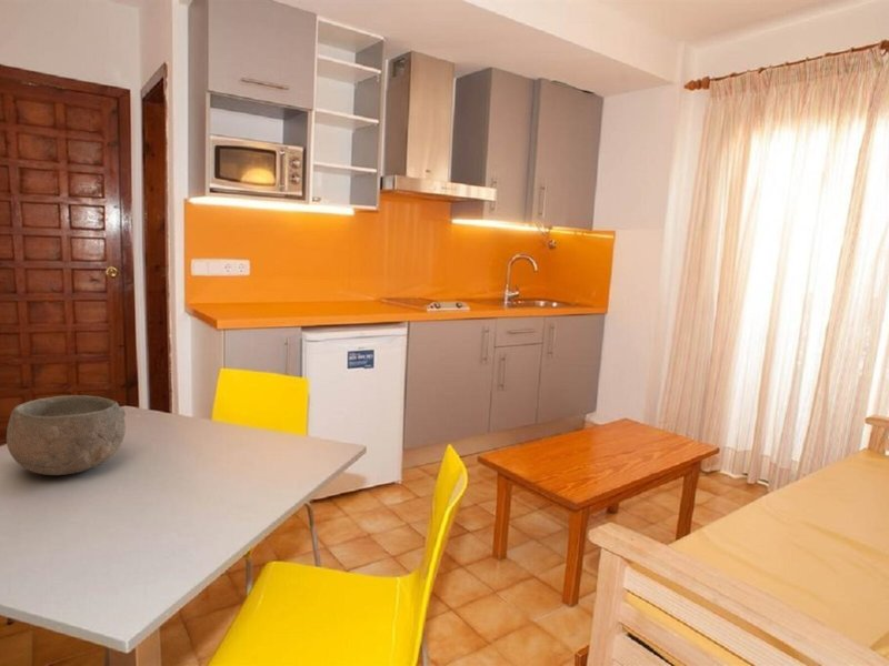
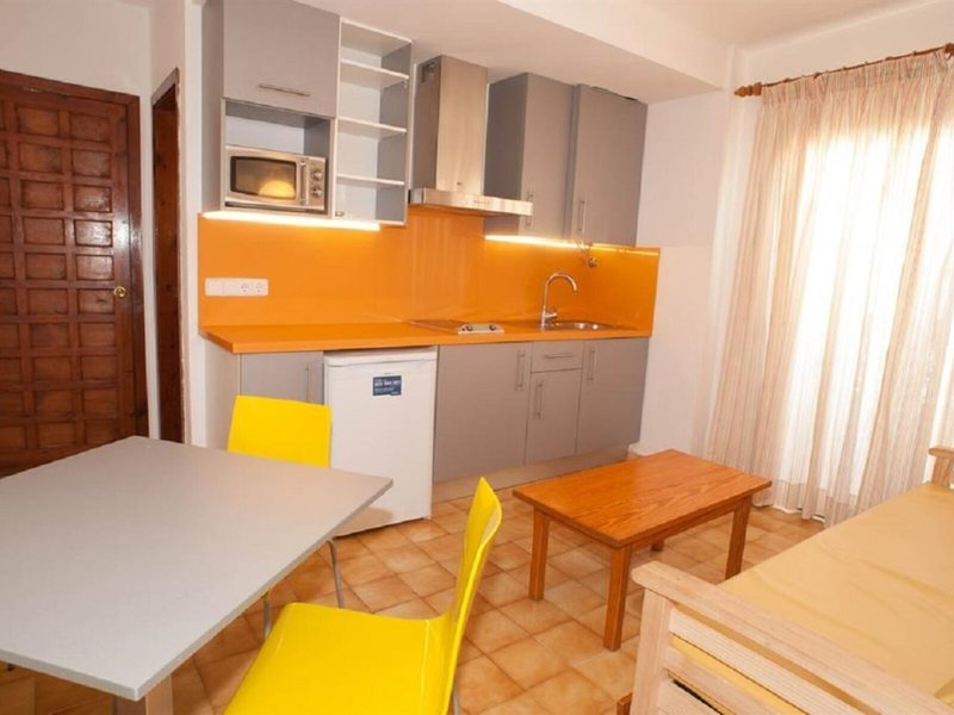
- bowl [6,394,127,476]
